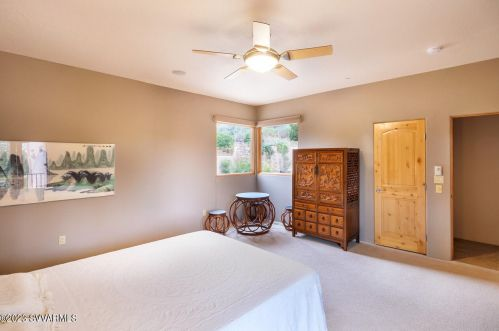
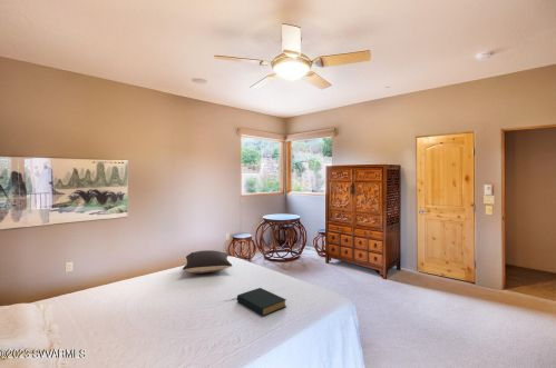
+ pillow [182,249,233,275]
+ hardback book [236,287,287,317]
